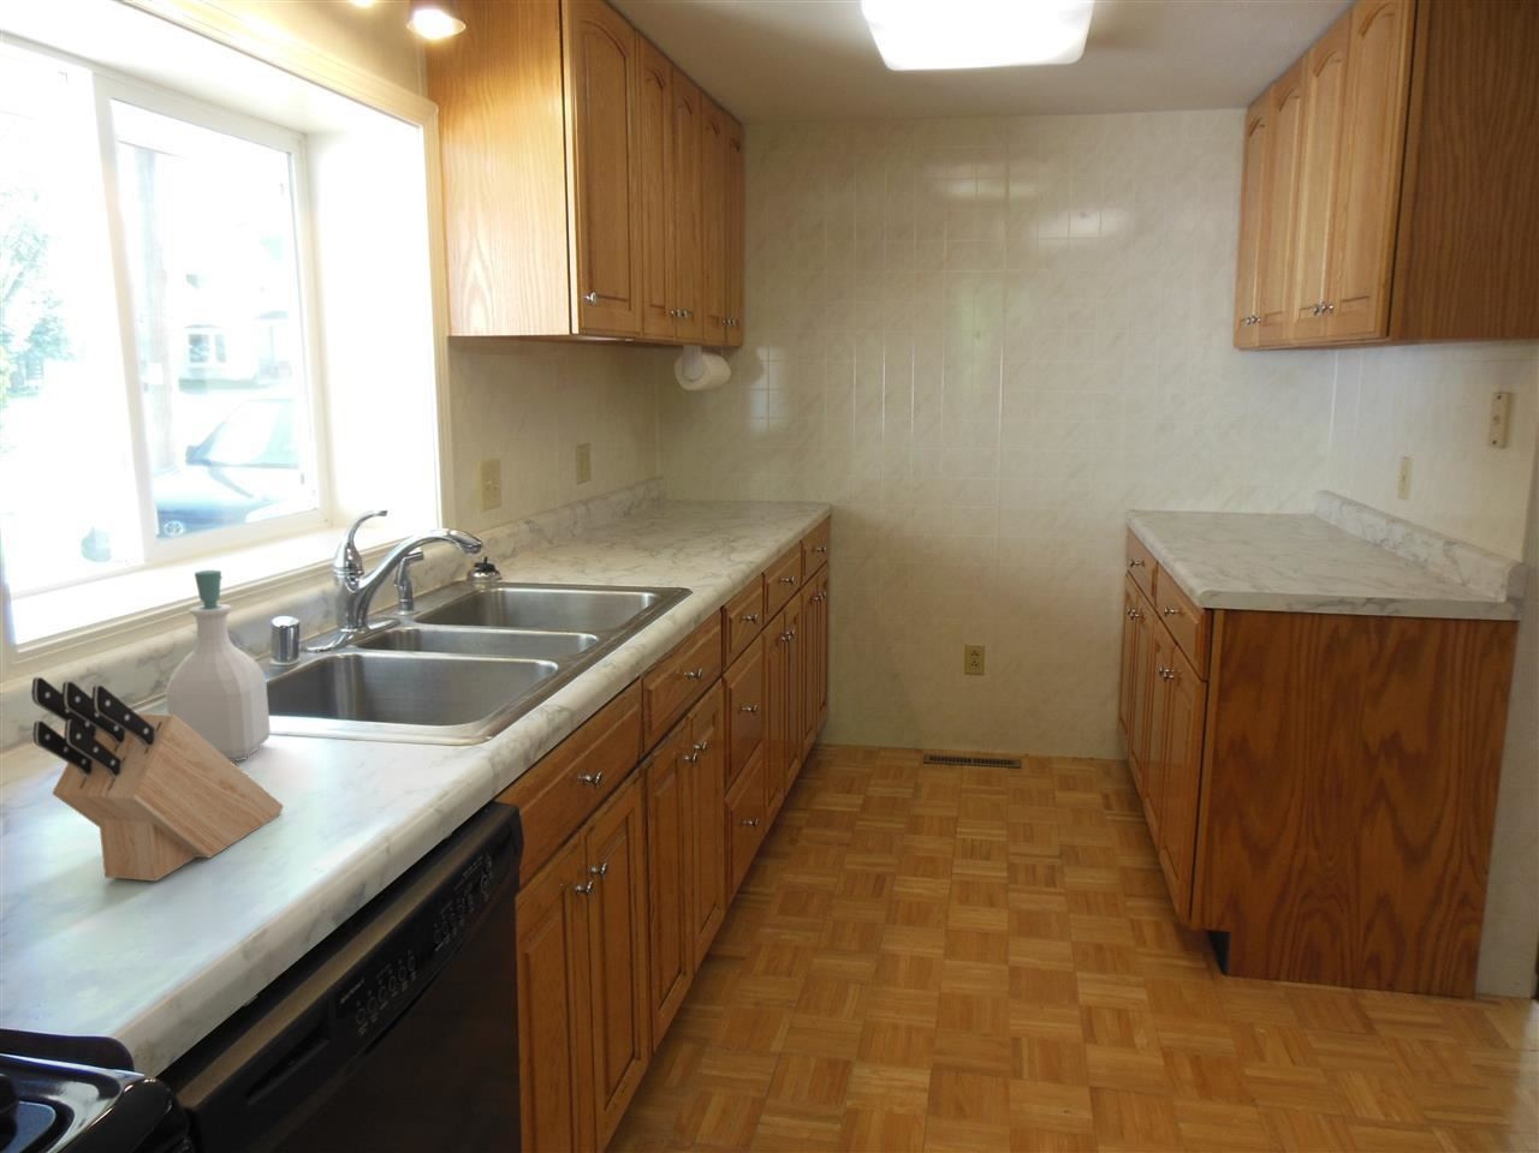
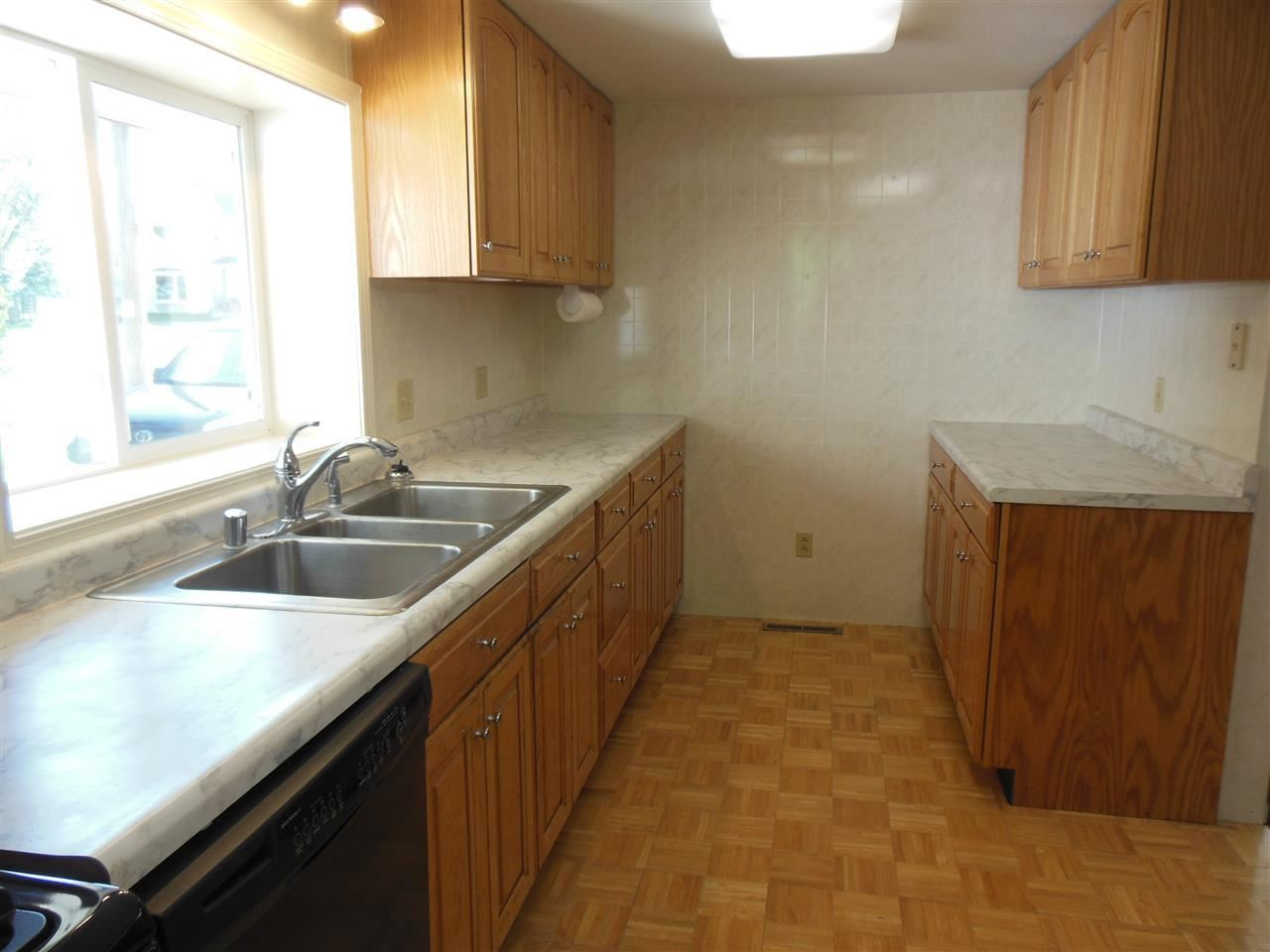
- knife block [30,676,285,883]
- soap bottle [165,569,271,763]
